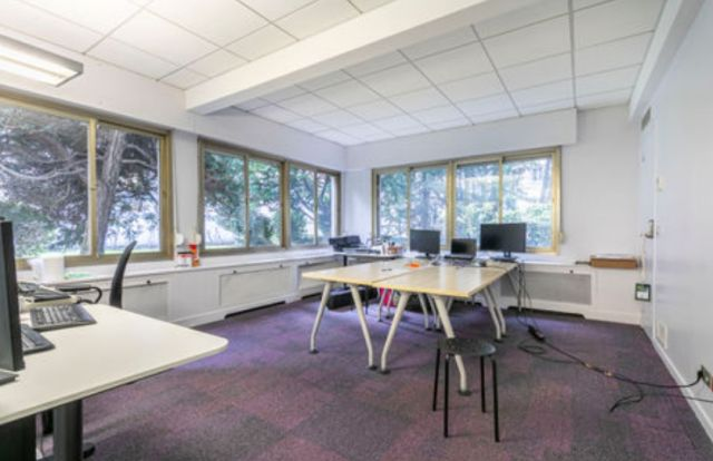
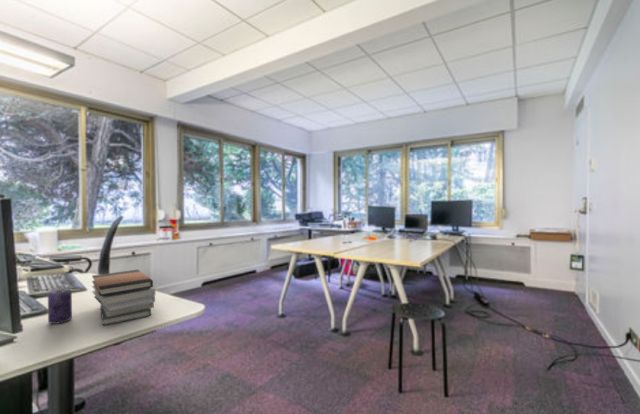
+ book stack [91,269,157,326]
+ beverage can [47,287,73,325]
